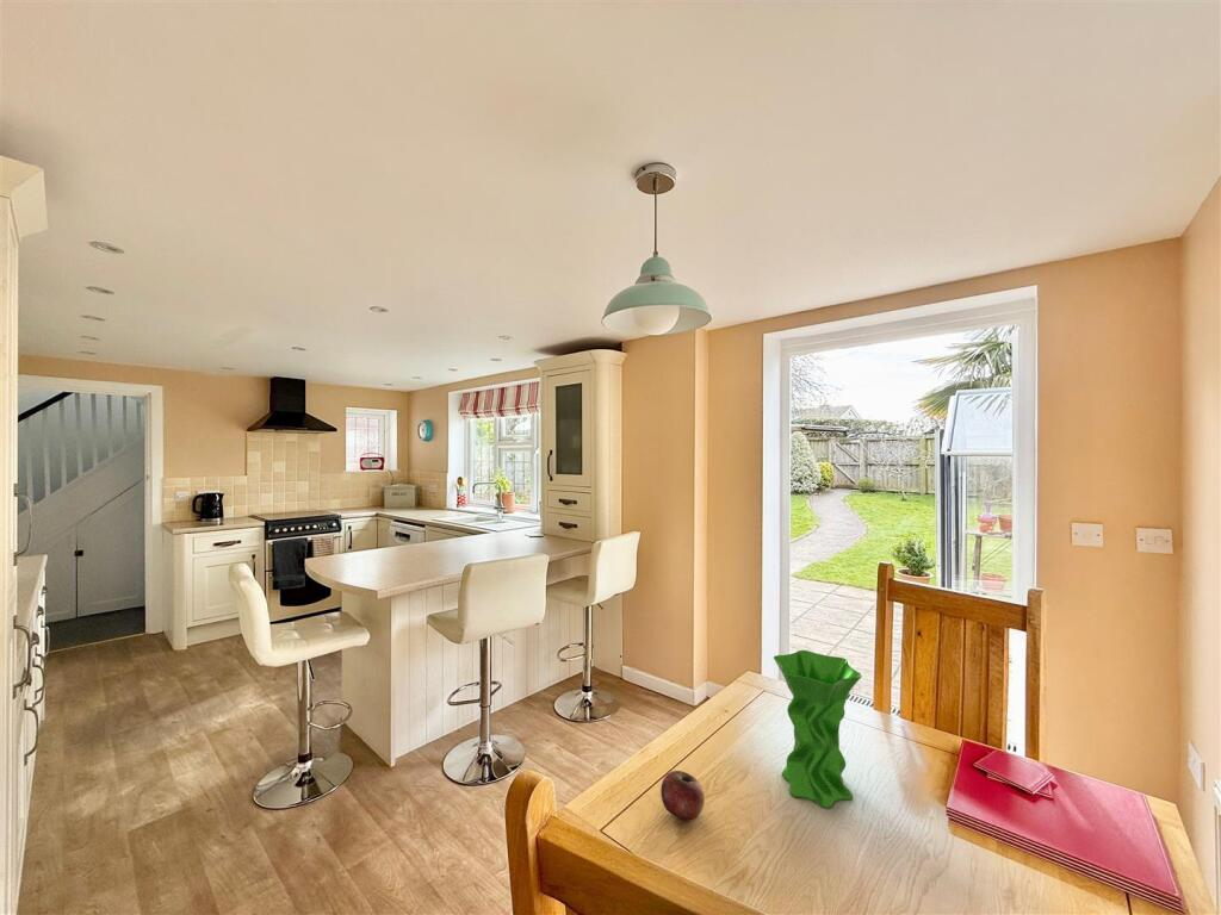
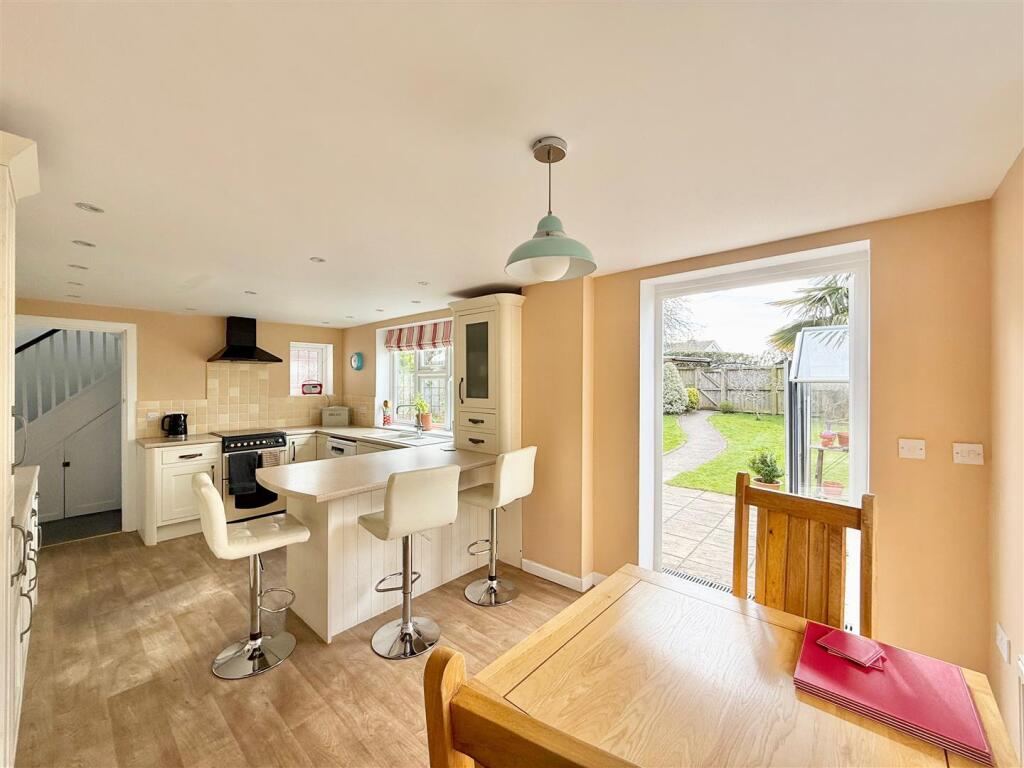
- apple [659,770,706,822]
- vase [773,649,863,809]
